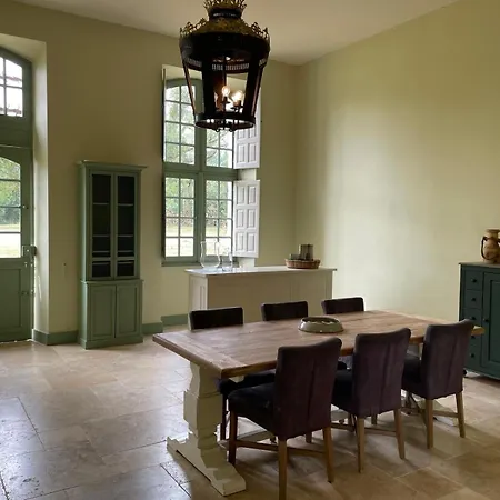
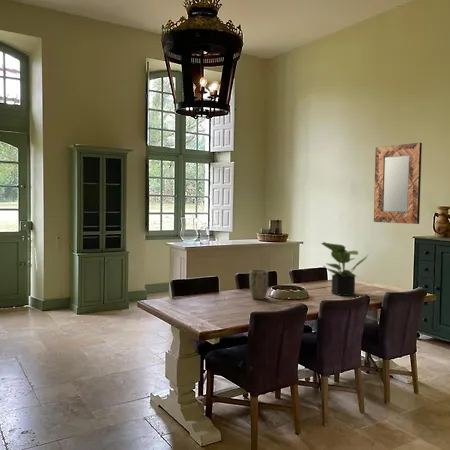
+ home mirror [373,142,423,225]
+ plant pot [248,269,269,300]
+ potted plant [320,241,369,297]
